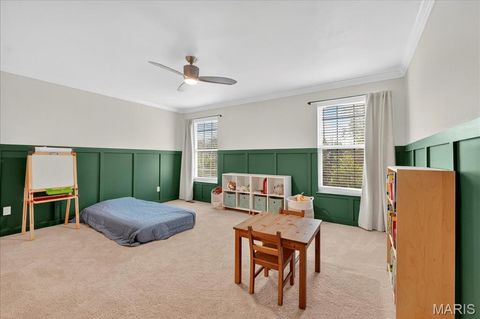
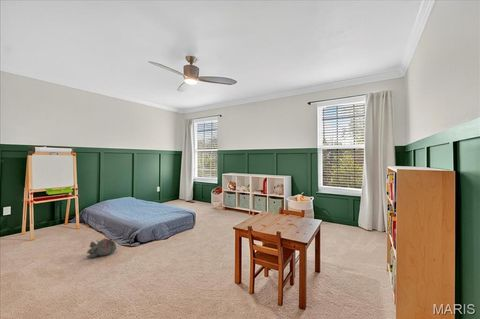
+ plush toy [86,237,117,259]
